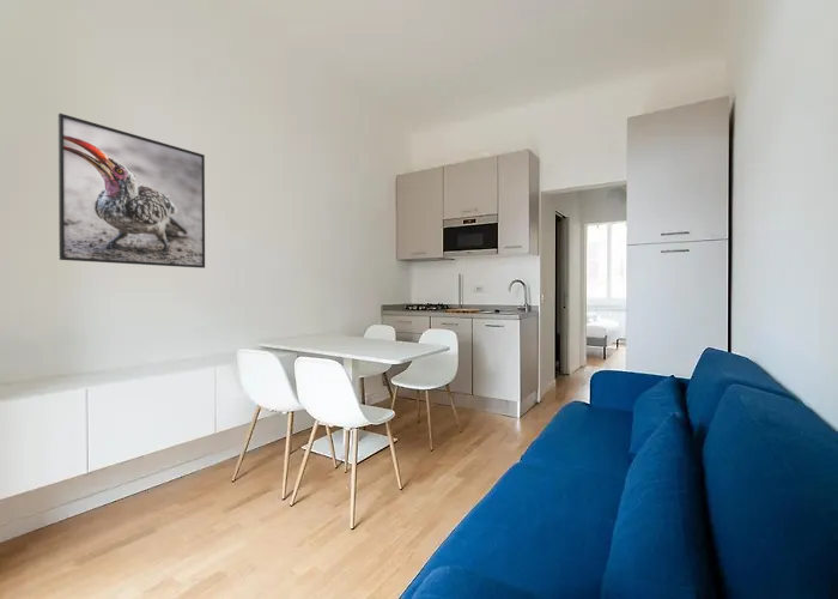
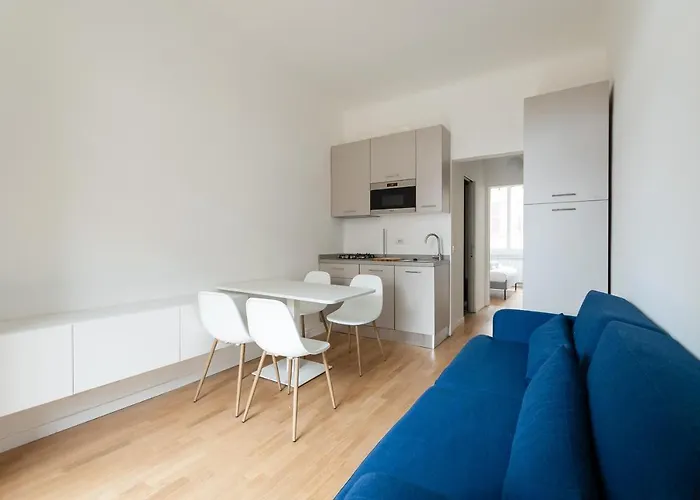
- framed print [57,113,206,270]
